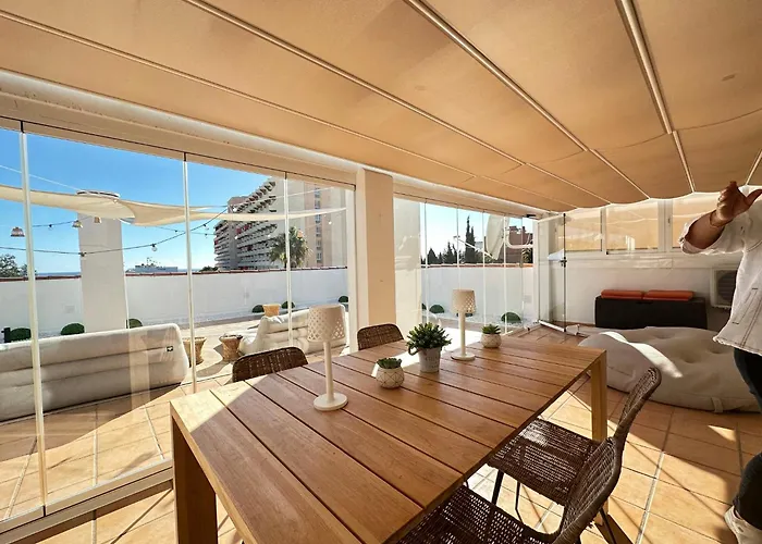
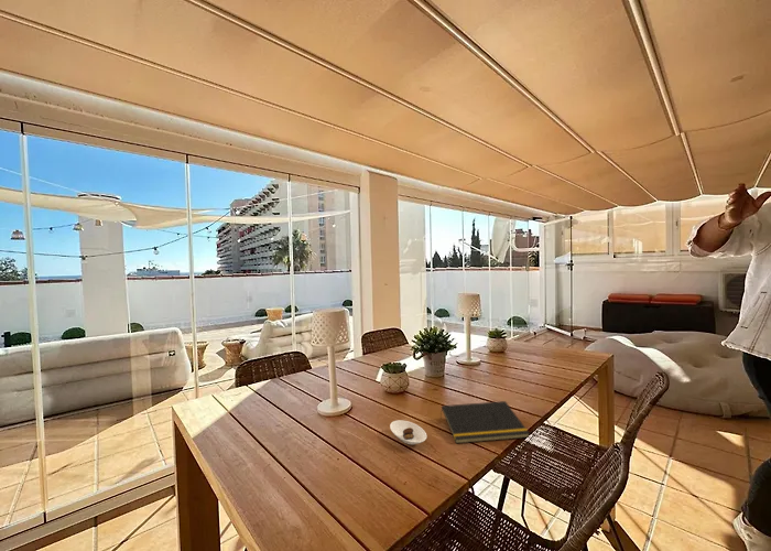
+ notepad [439,400,531,444]
+ saucer [389,419,427,445]
